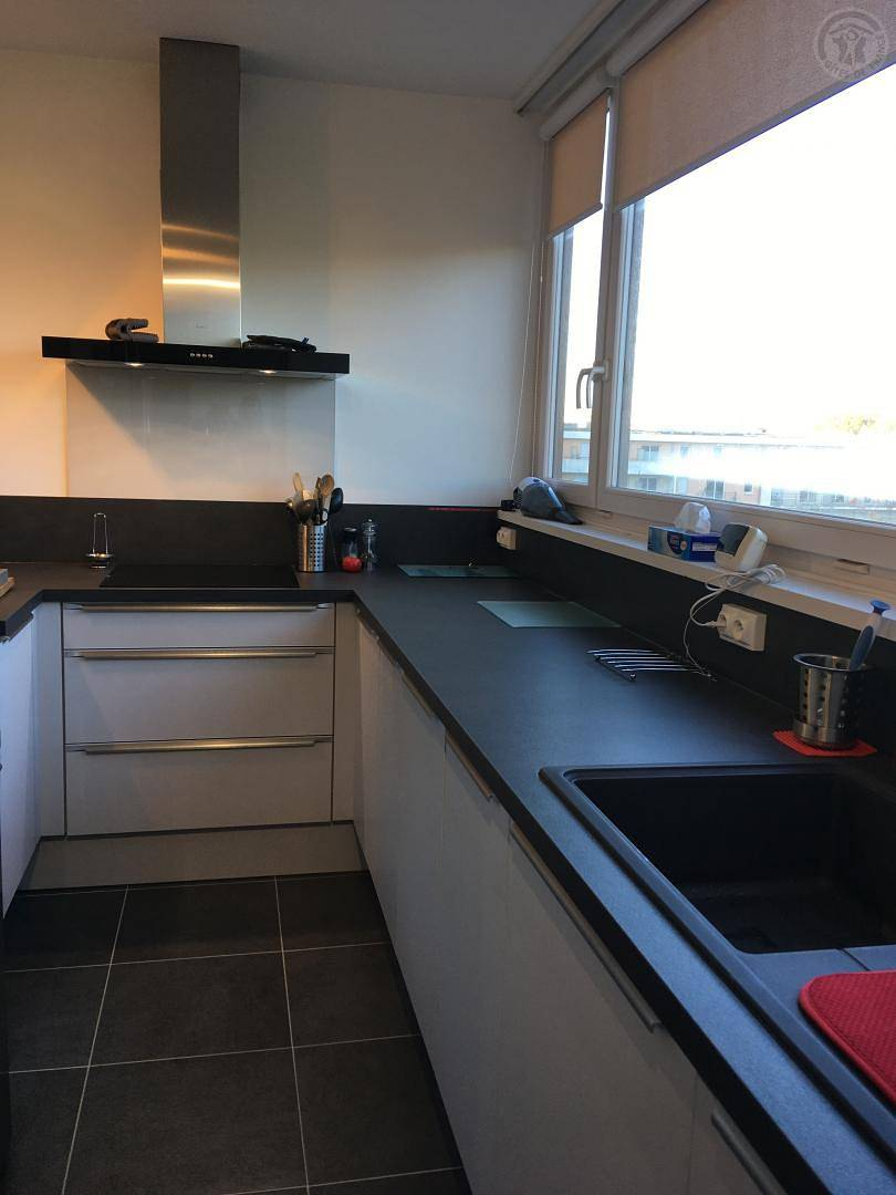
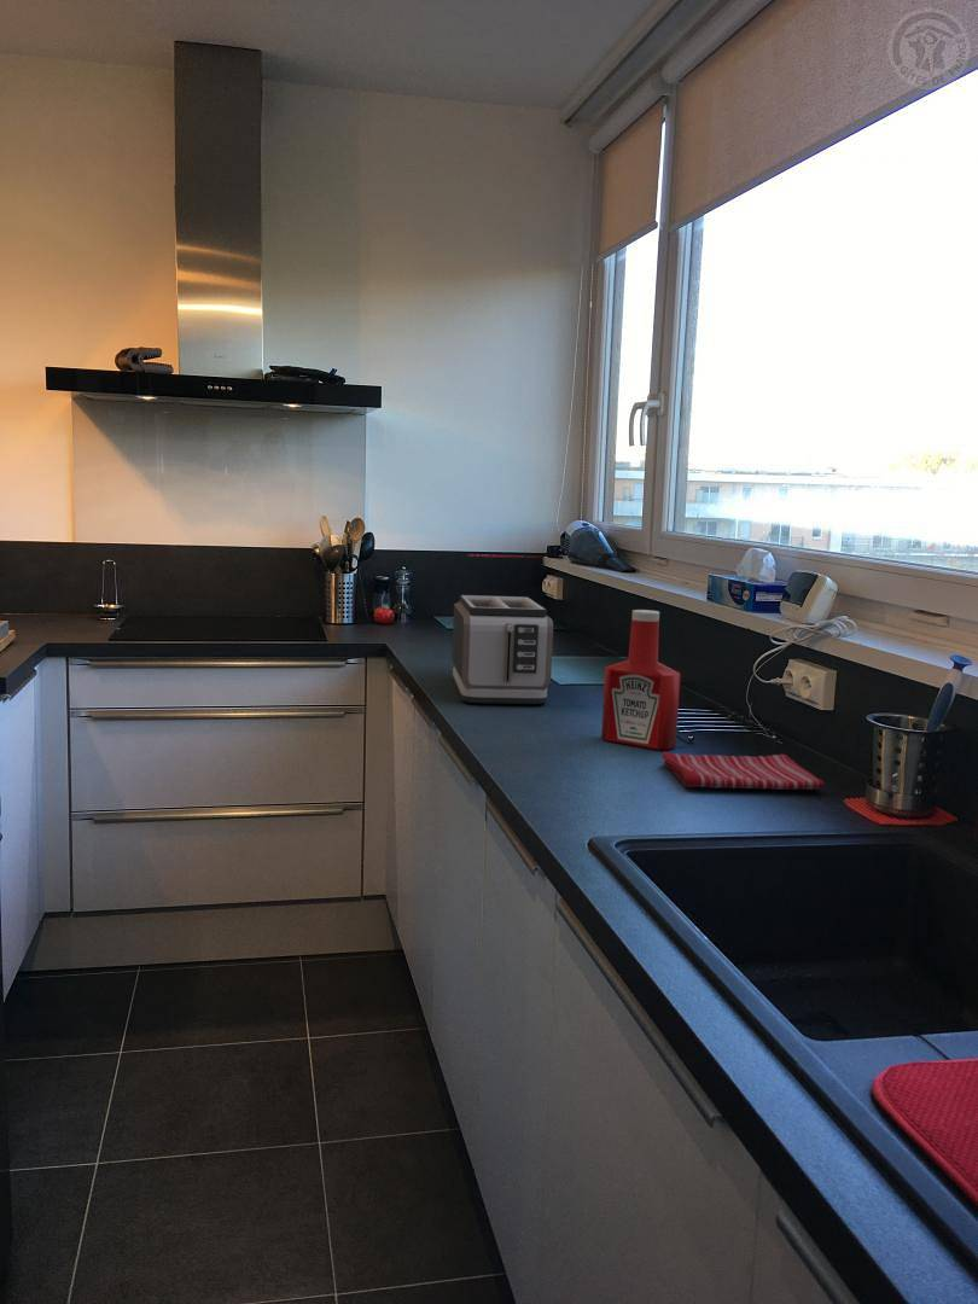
+ soap bottle [600,609,682,751]
+ dish towel [660,750,826,791]
+ toaster [452,594,554,705]
